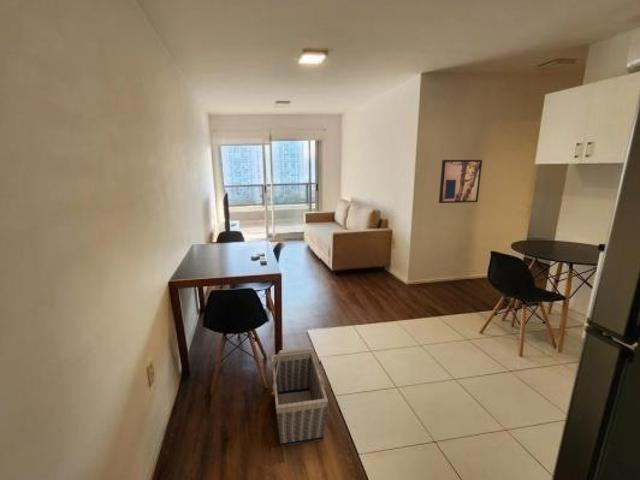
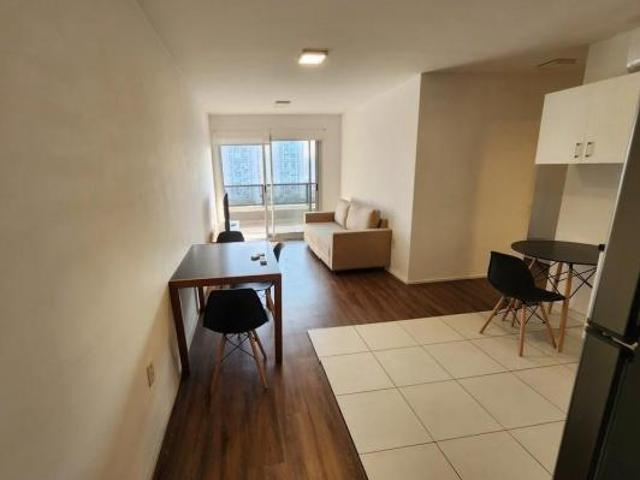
- wall art [438,159,483,204]
- basket [269,346,329,447]
